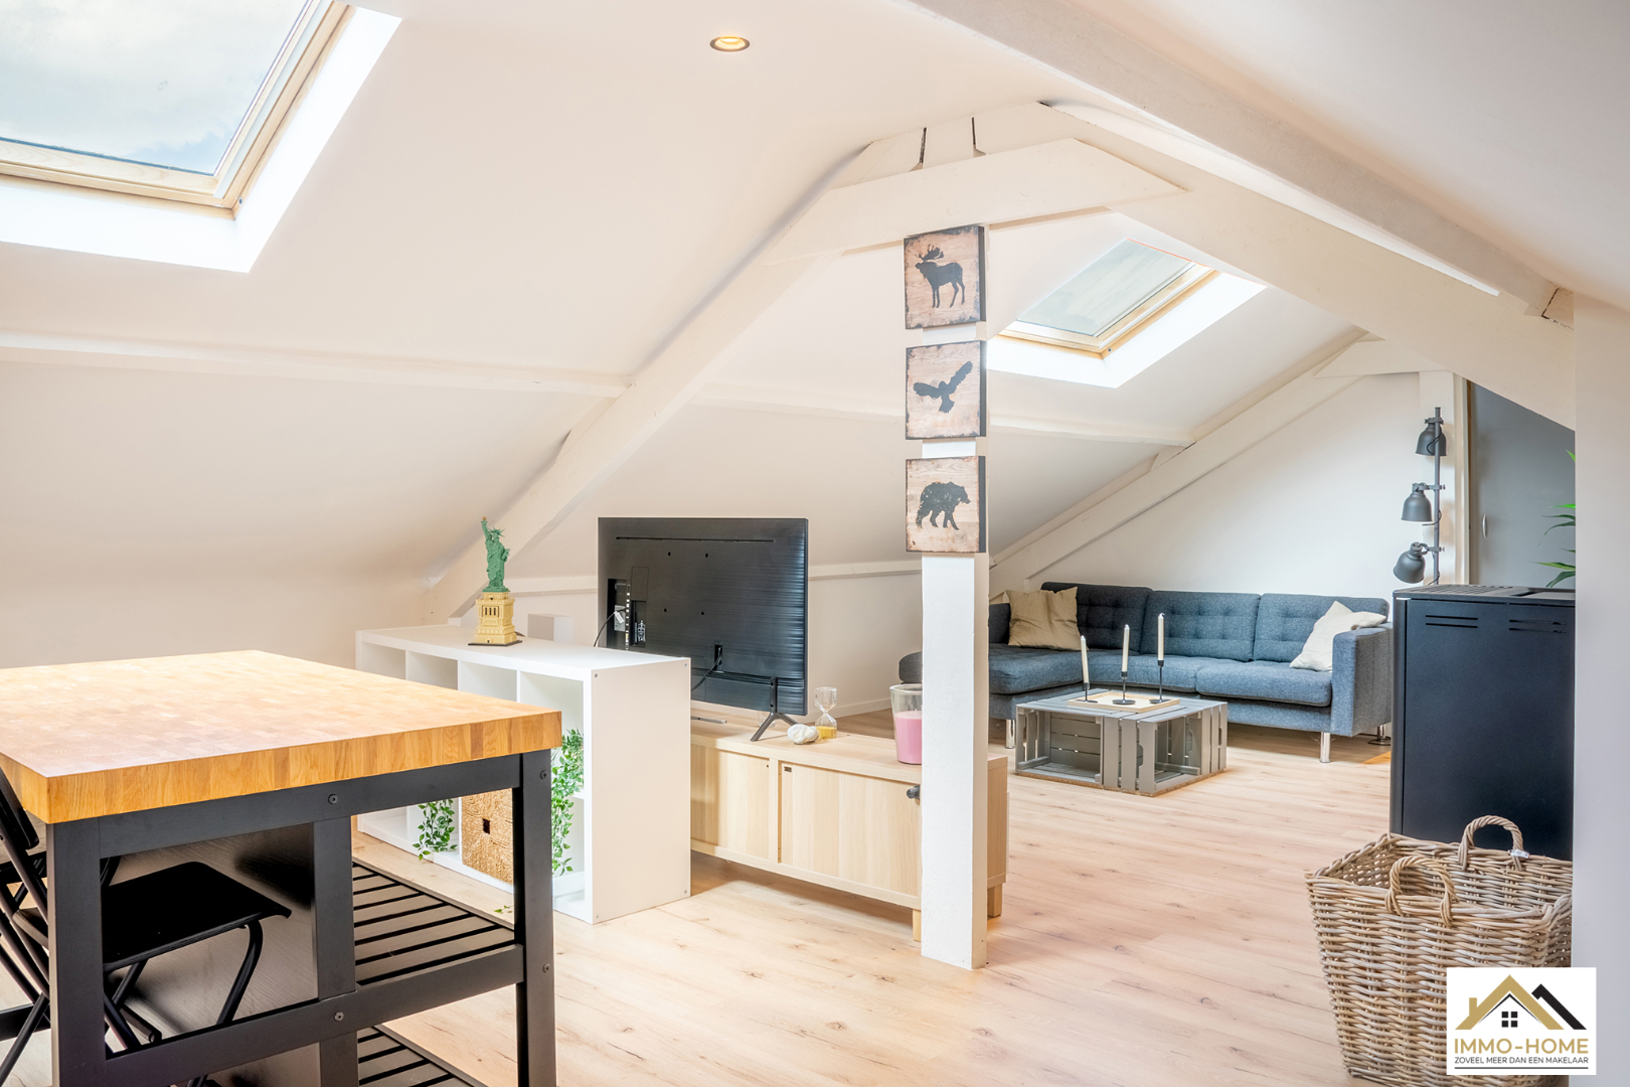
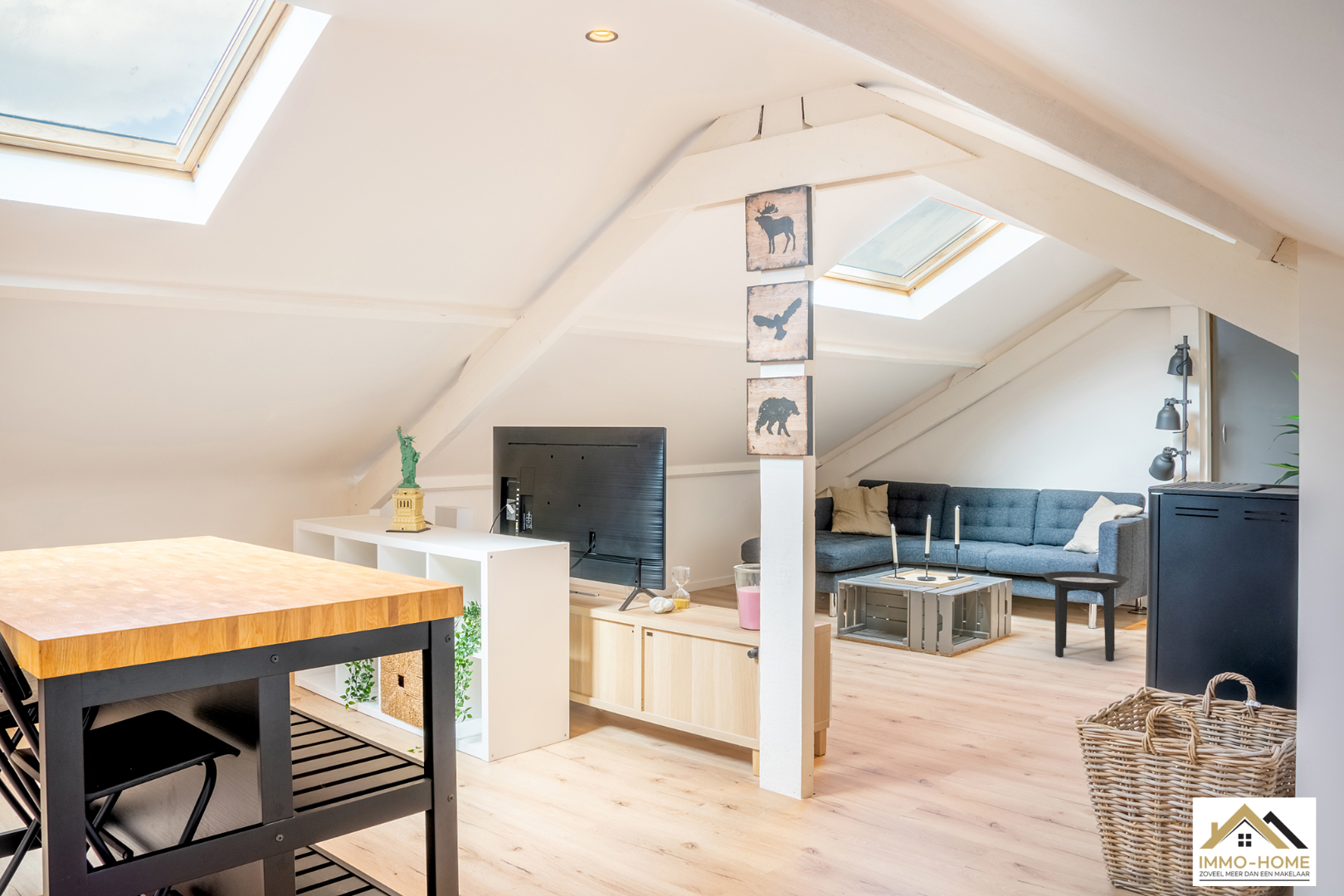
+ side table [1041,571,1130,662]
